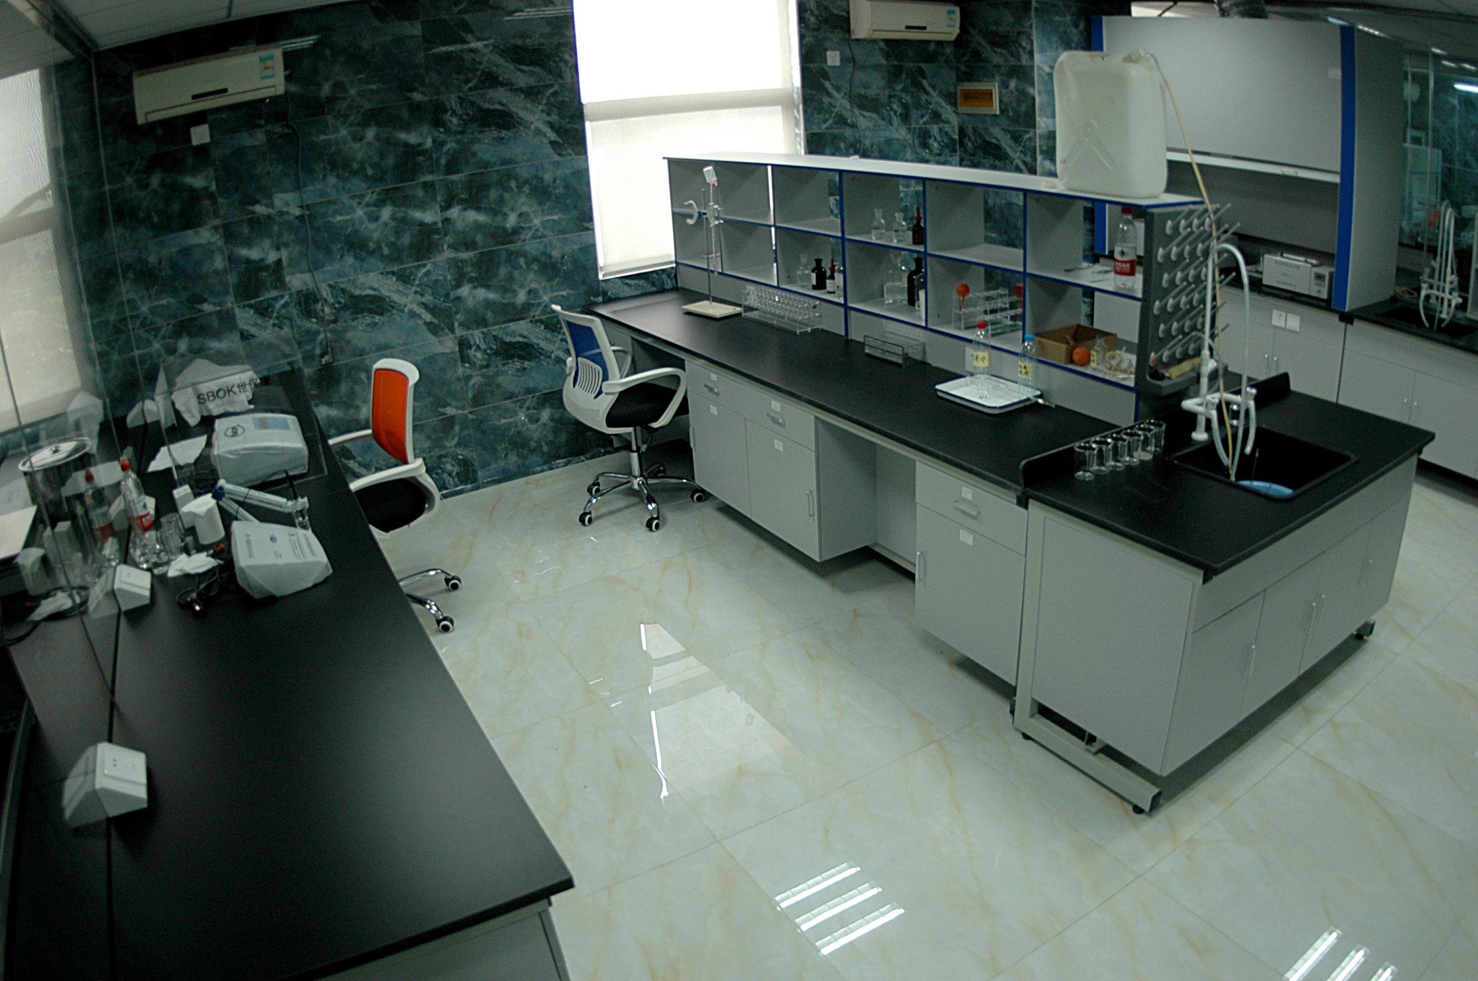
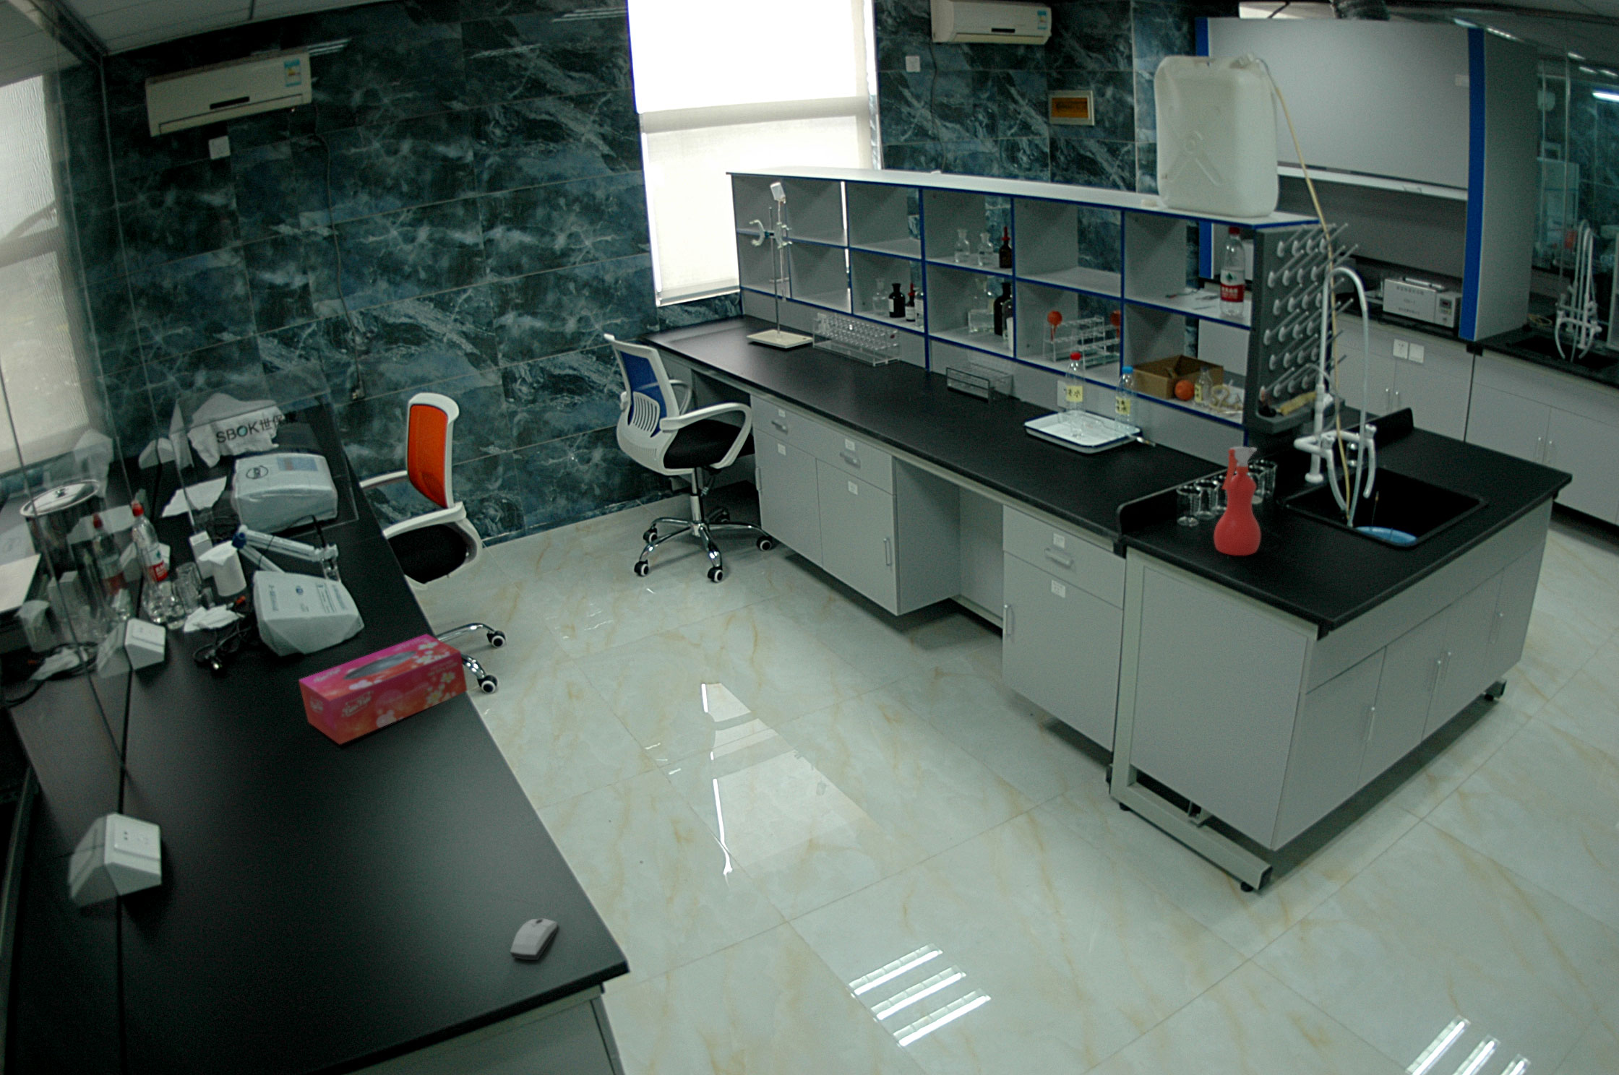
+ computer mouse [510,918,559,961]
+ spray bottle [1213,446,1261,557]
+ tissue box [298,633,468,745]
